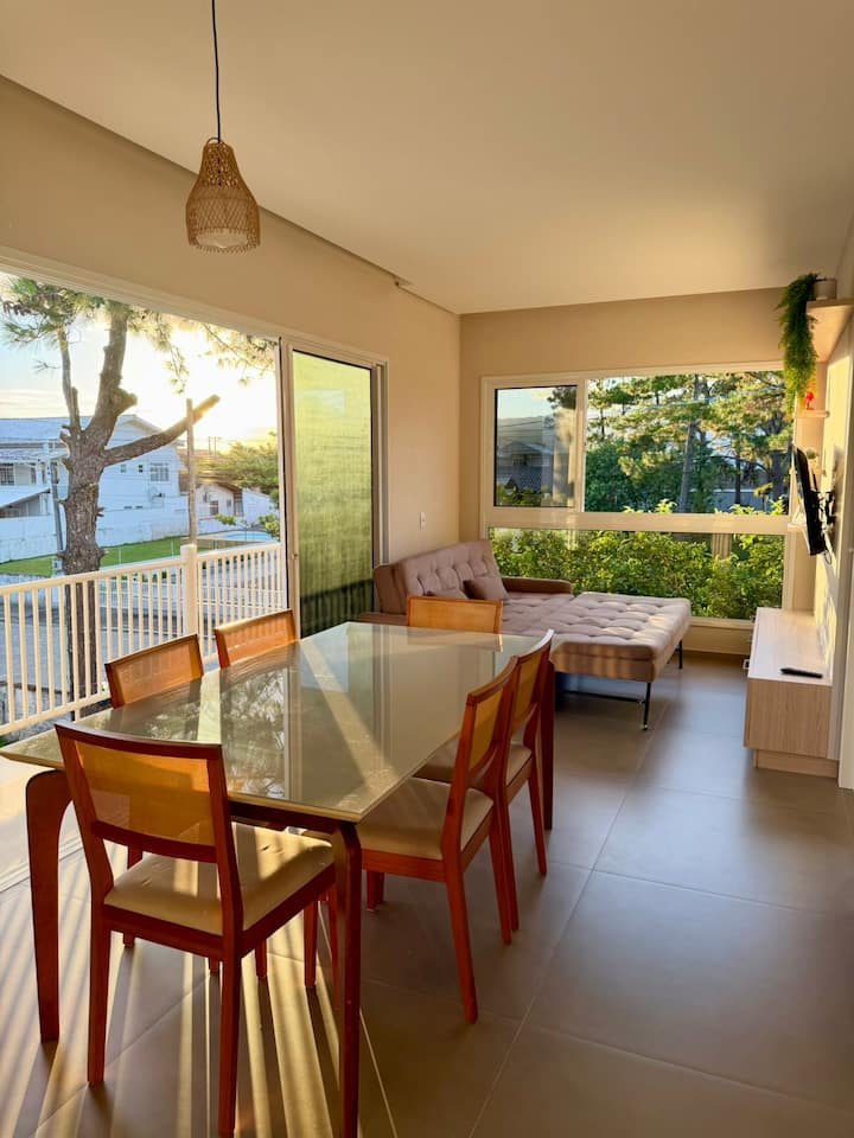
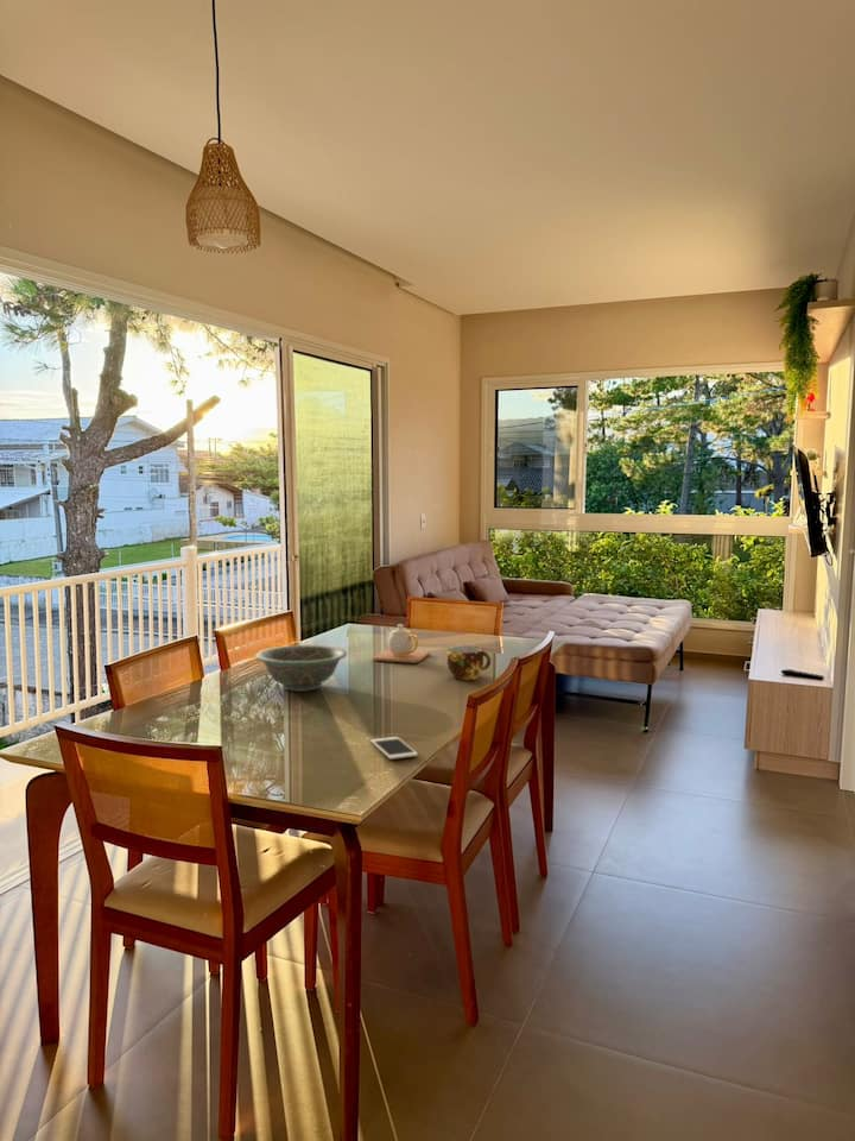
+ decorative bowl [254,644,348,693]
+ cup [445,645,492,681]
+ cell phone [369,736,419,761]
+ teapot [372,623,431,664]
